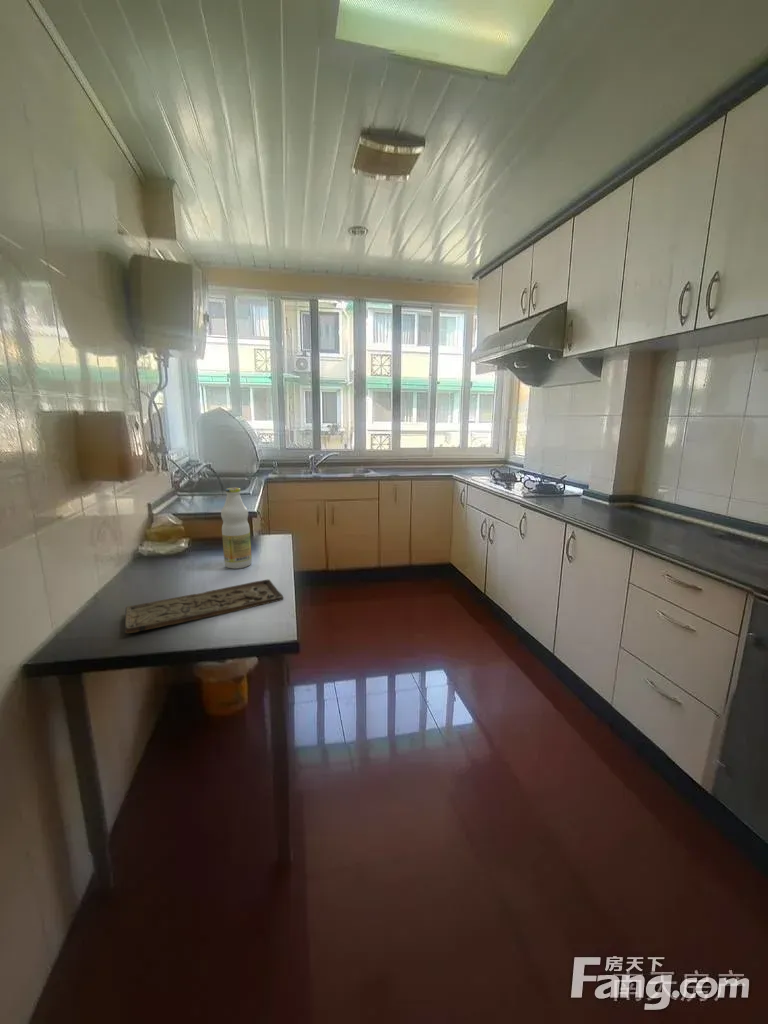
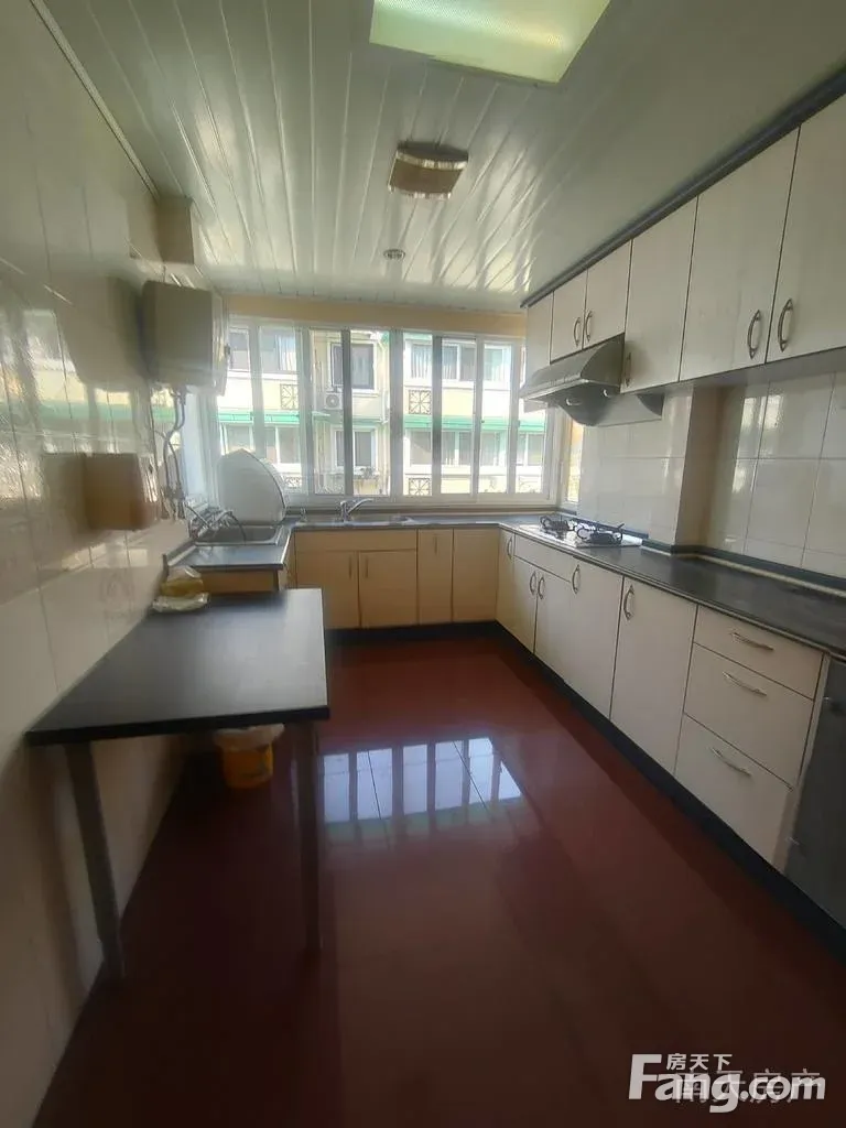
- bottle [220,487,253,570]
- cutting board [124,578,285,634]
